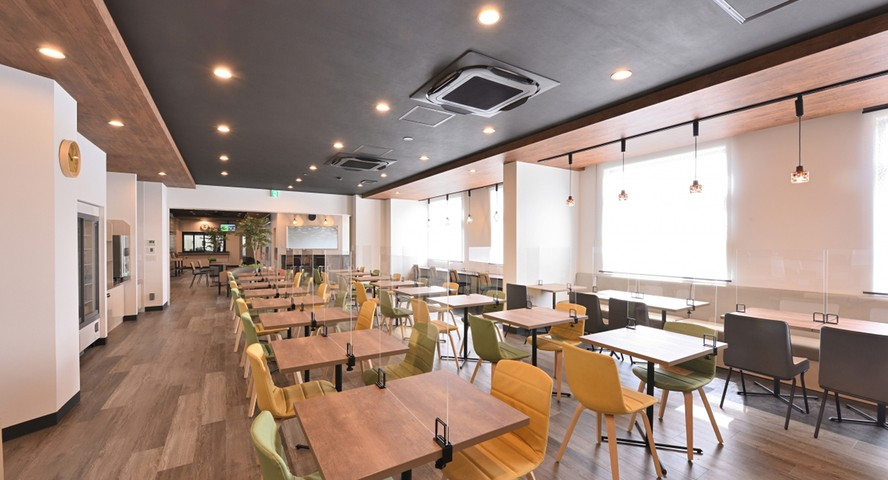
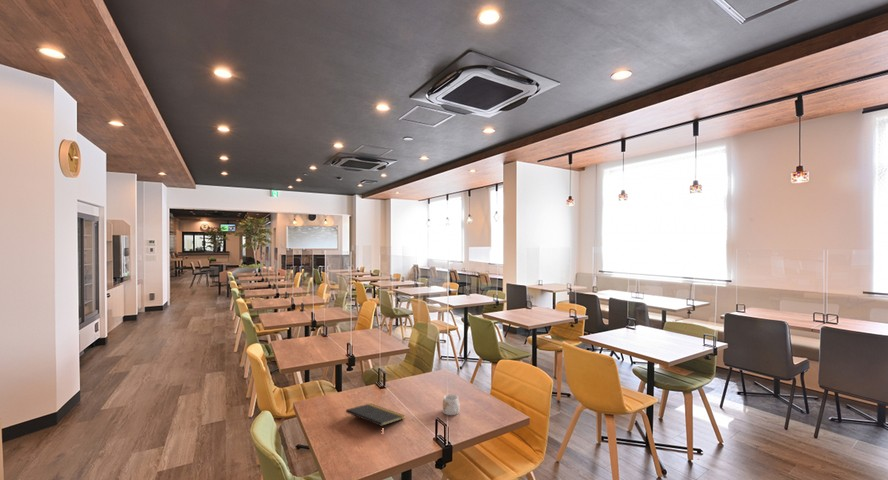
+ notepad [345,403,406,427]
+ mug [442,393,460,416]
